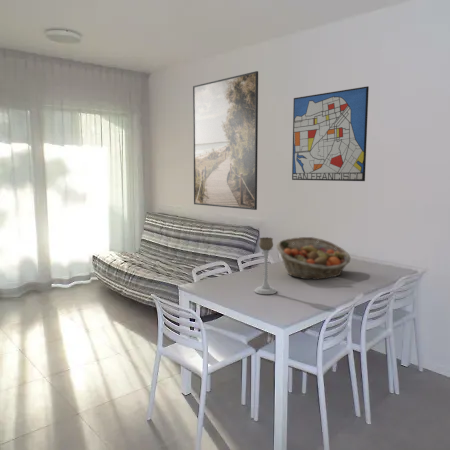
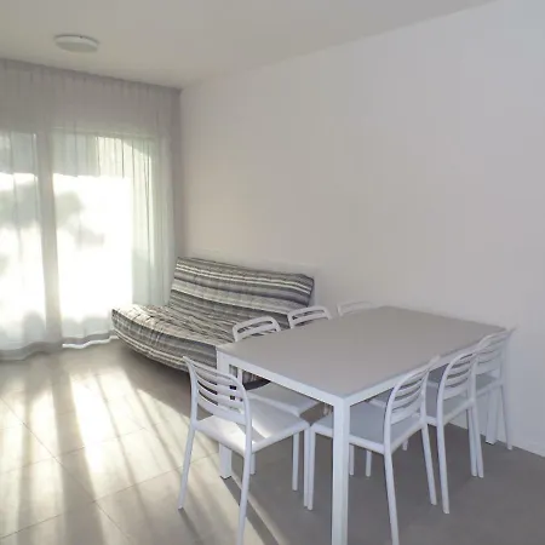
- candle holder [253,236,278,295]
- wall art [291,85,370,182]
- fruit basket [275,236,352,280]
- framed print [192,70,259,211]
